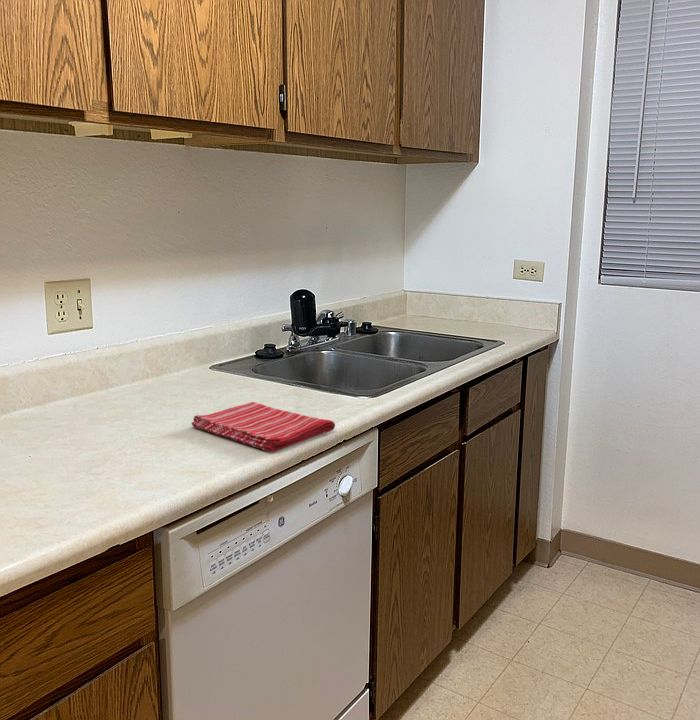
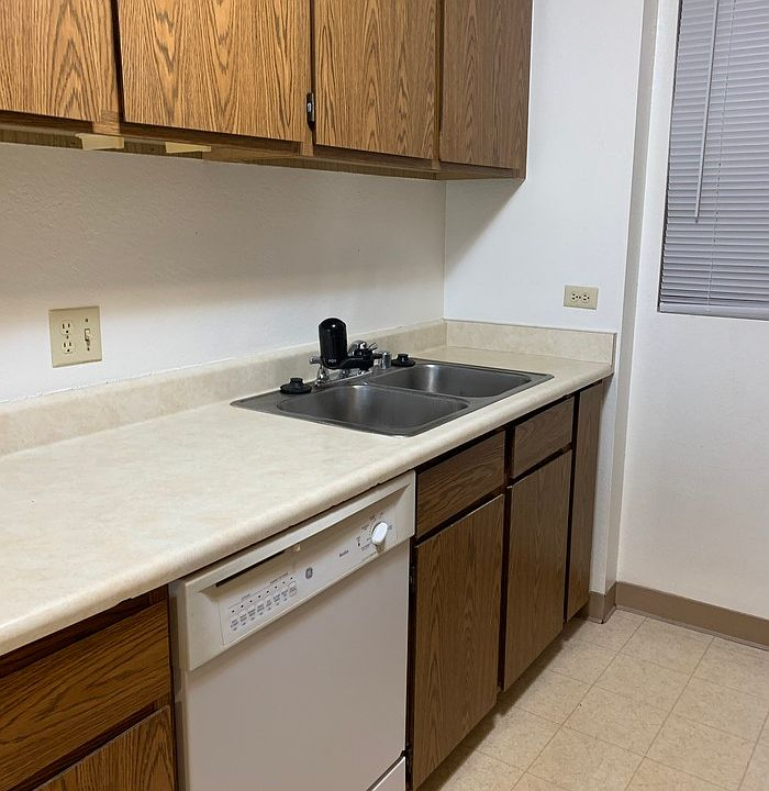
- dish towel [190,401,336,453]
